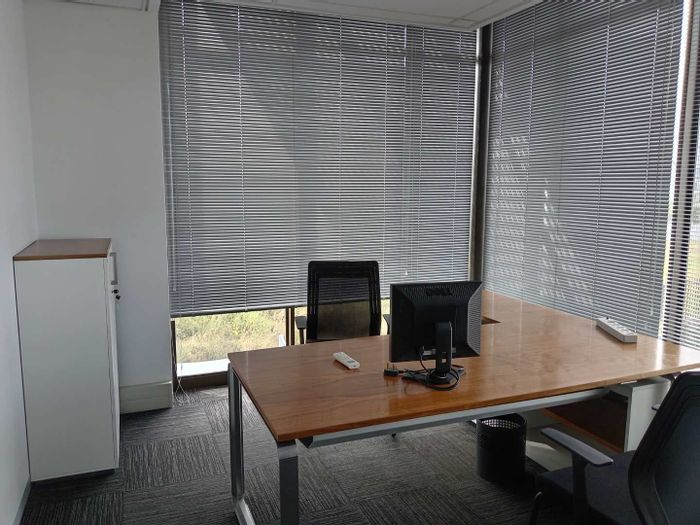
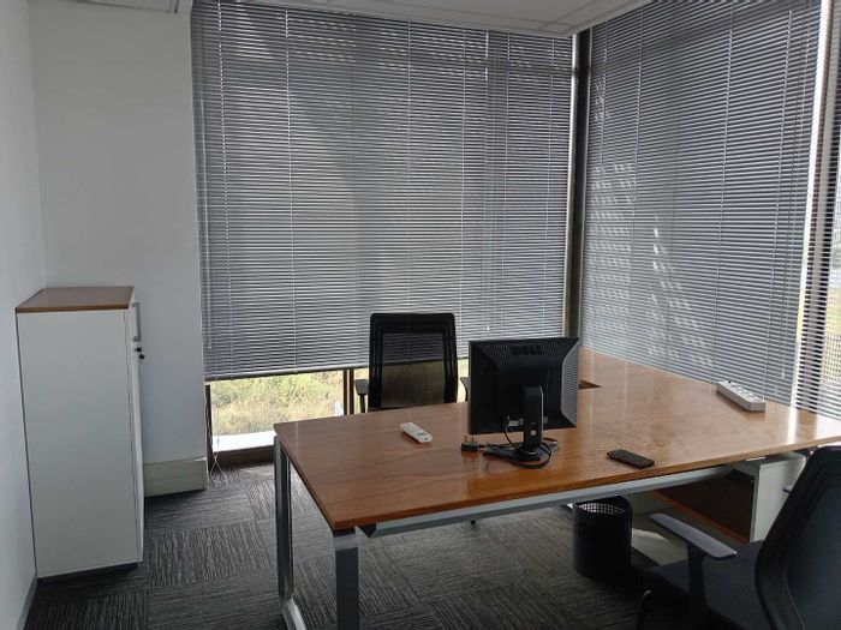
+ cell phone [606,448,656,469]
